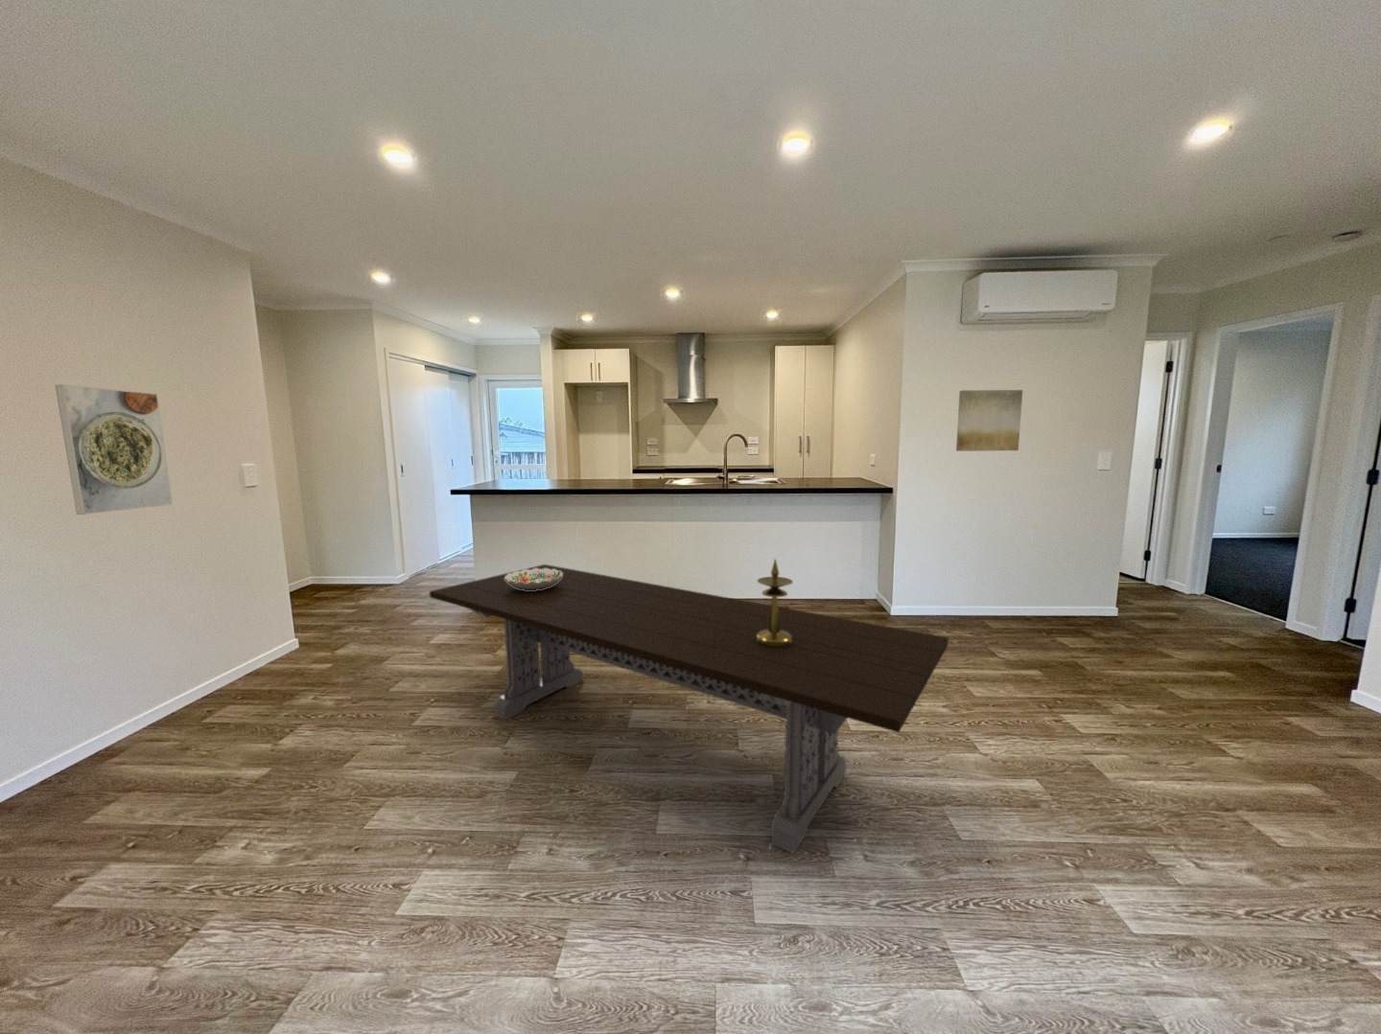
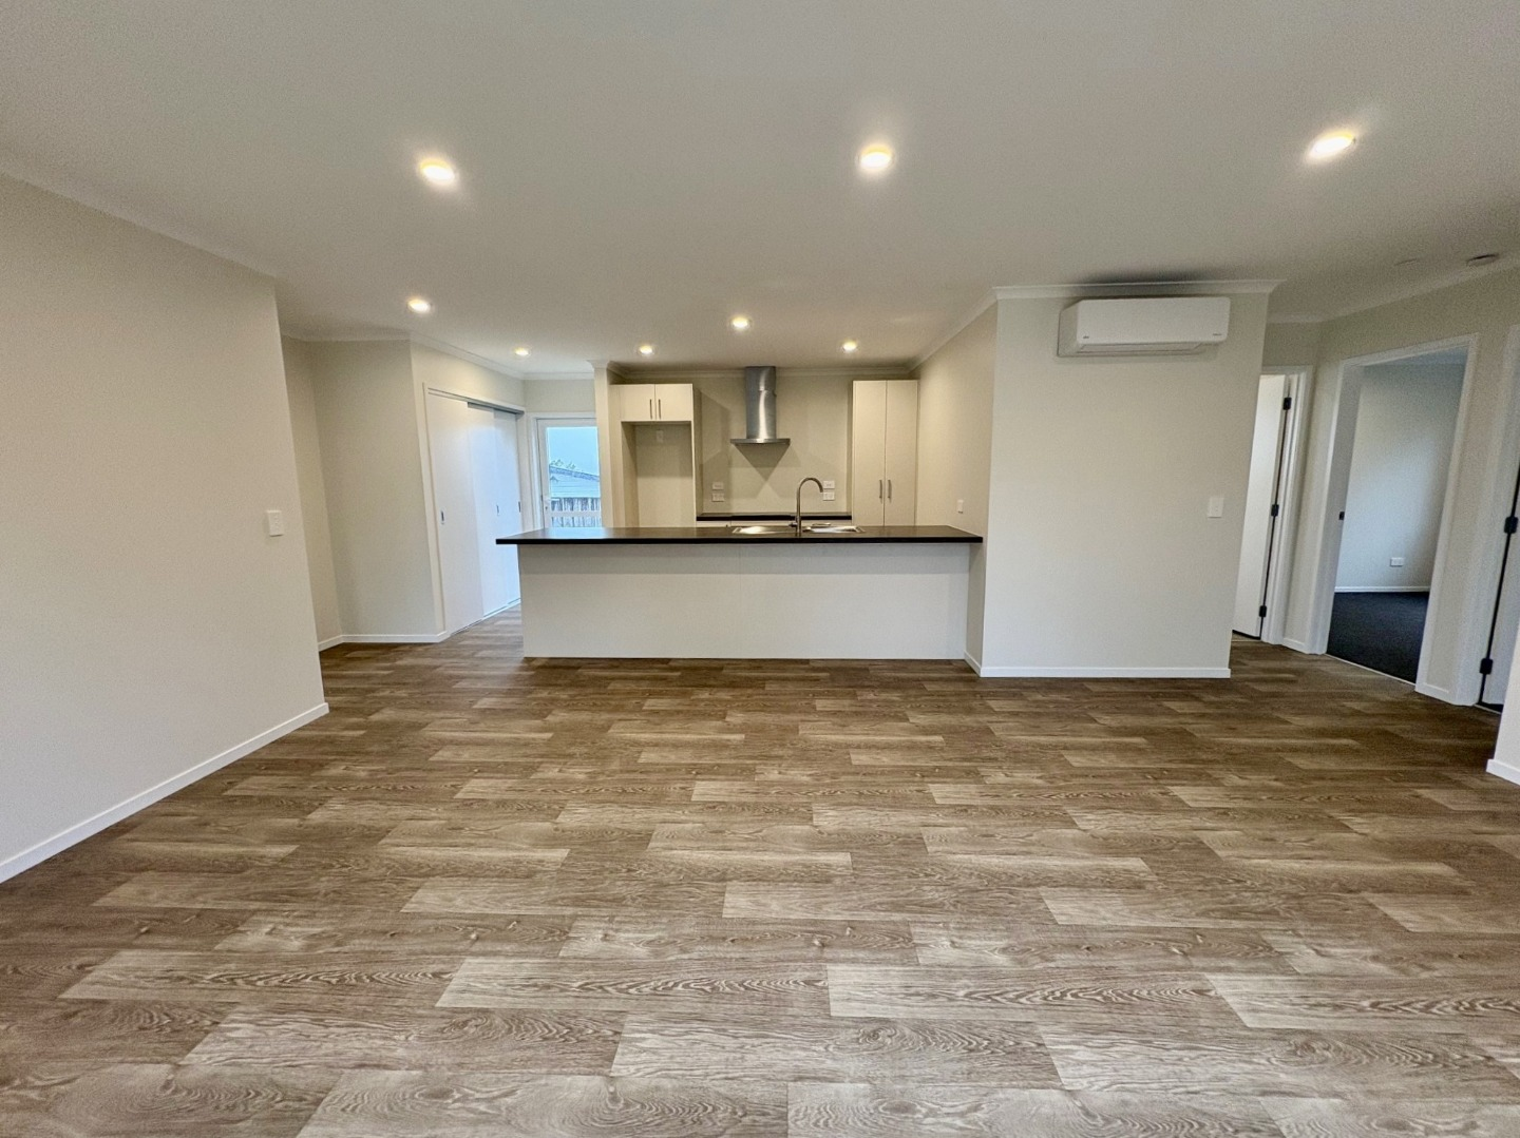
- candlestick [756,557,794,647]
- wall art [955,389,1024,452]
- decorative bowl [504,568,562,590]
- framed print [54,384,174,516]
- dining table [429,564,950,855]
